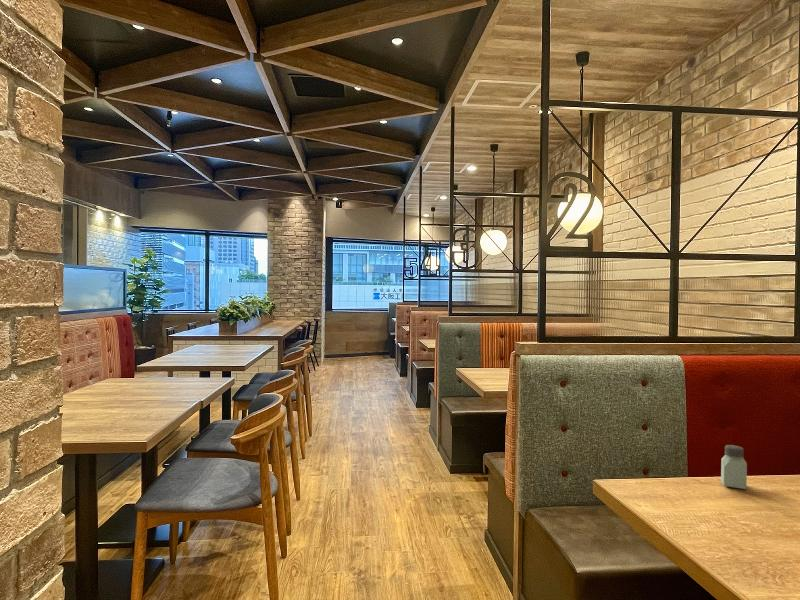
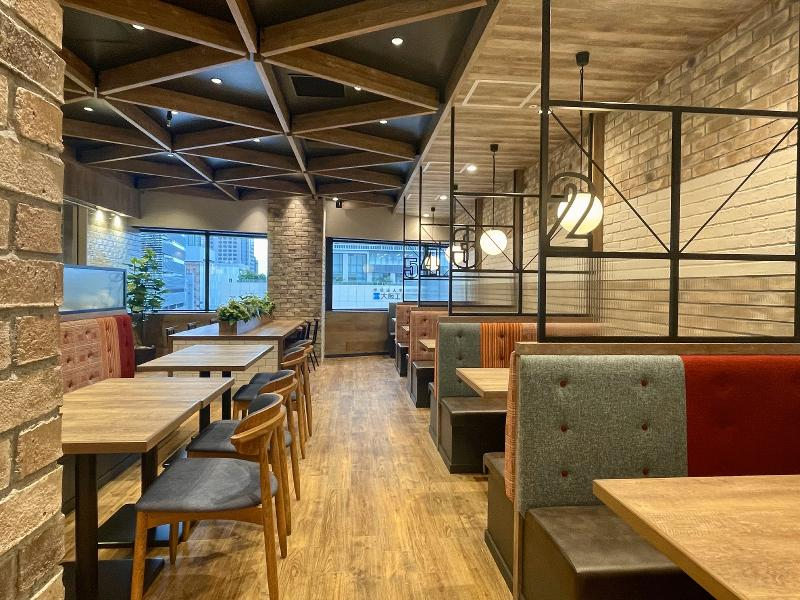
- saltshaker [720,444,748,490]
